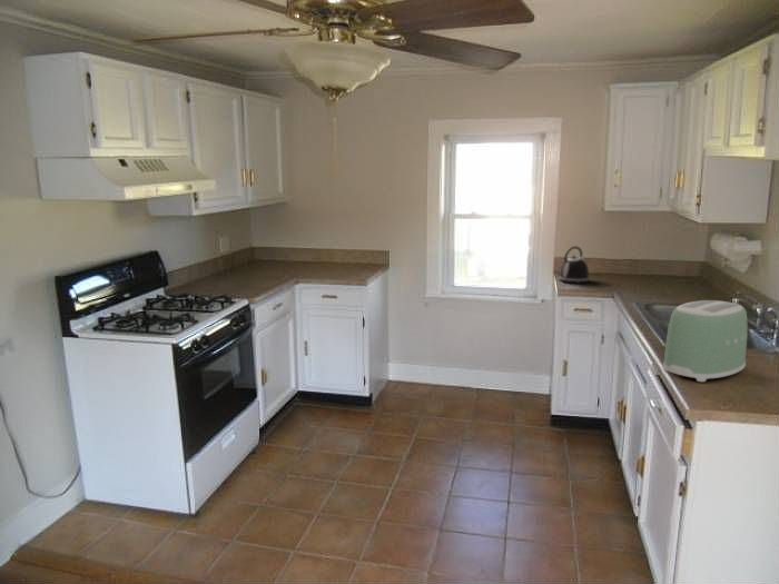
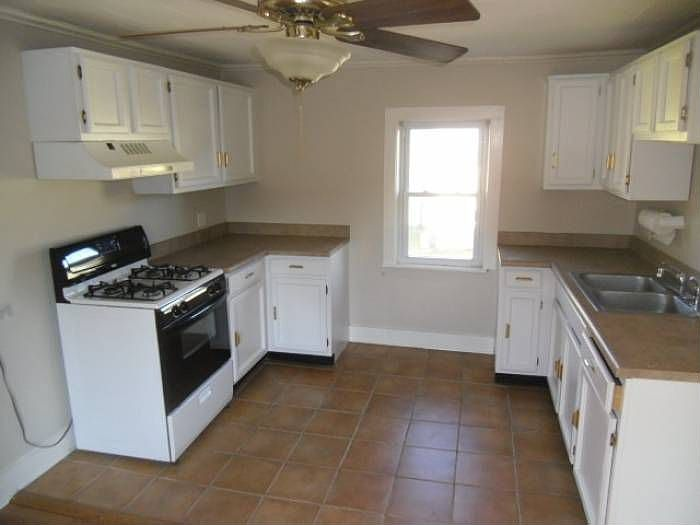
- kettle [558,245,590,284]
- toaster [662,299,749,383]
